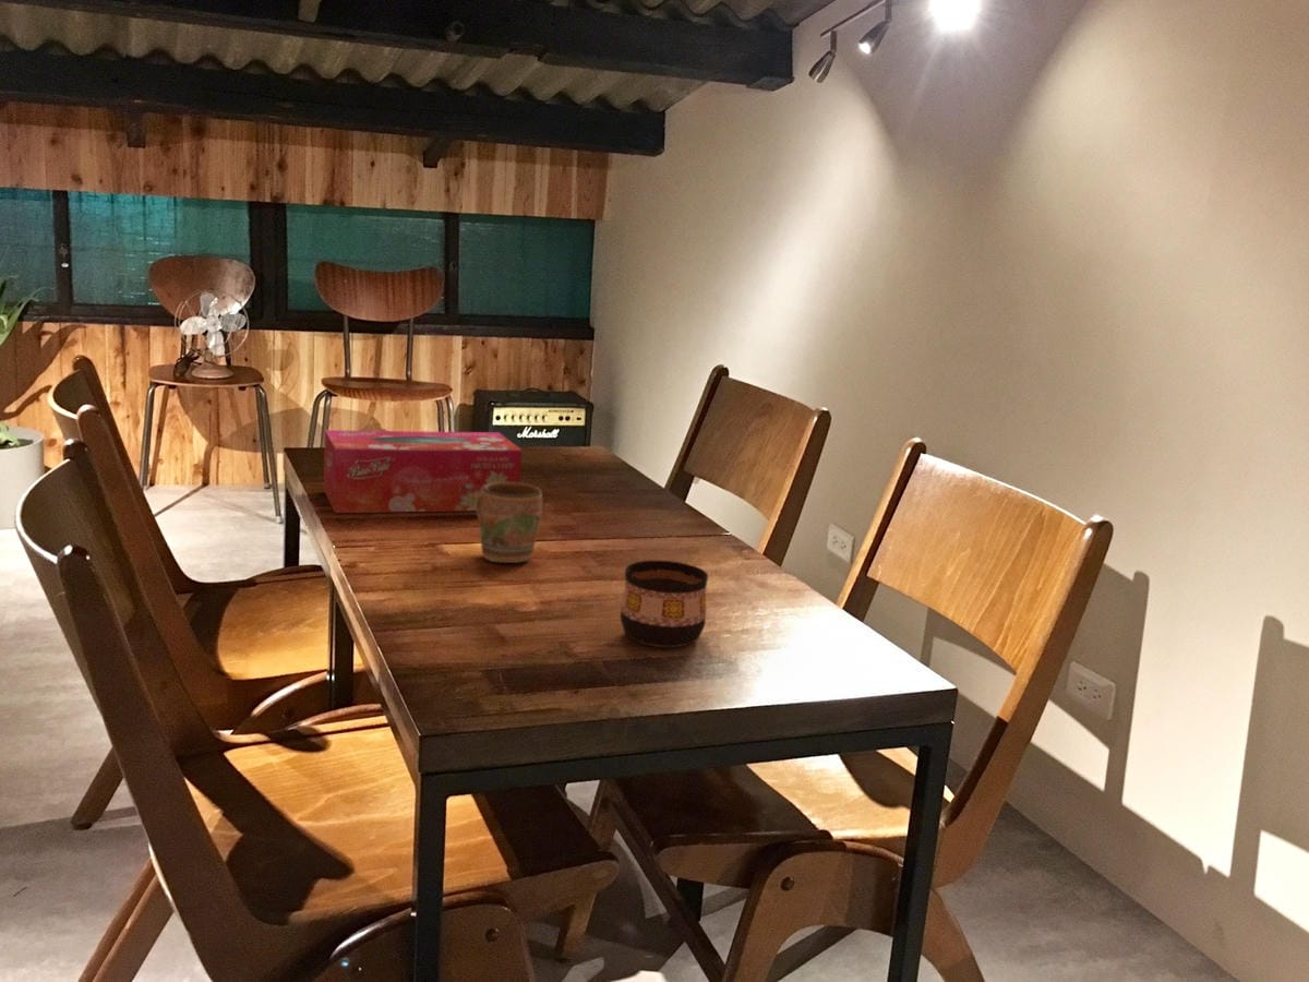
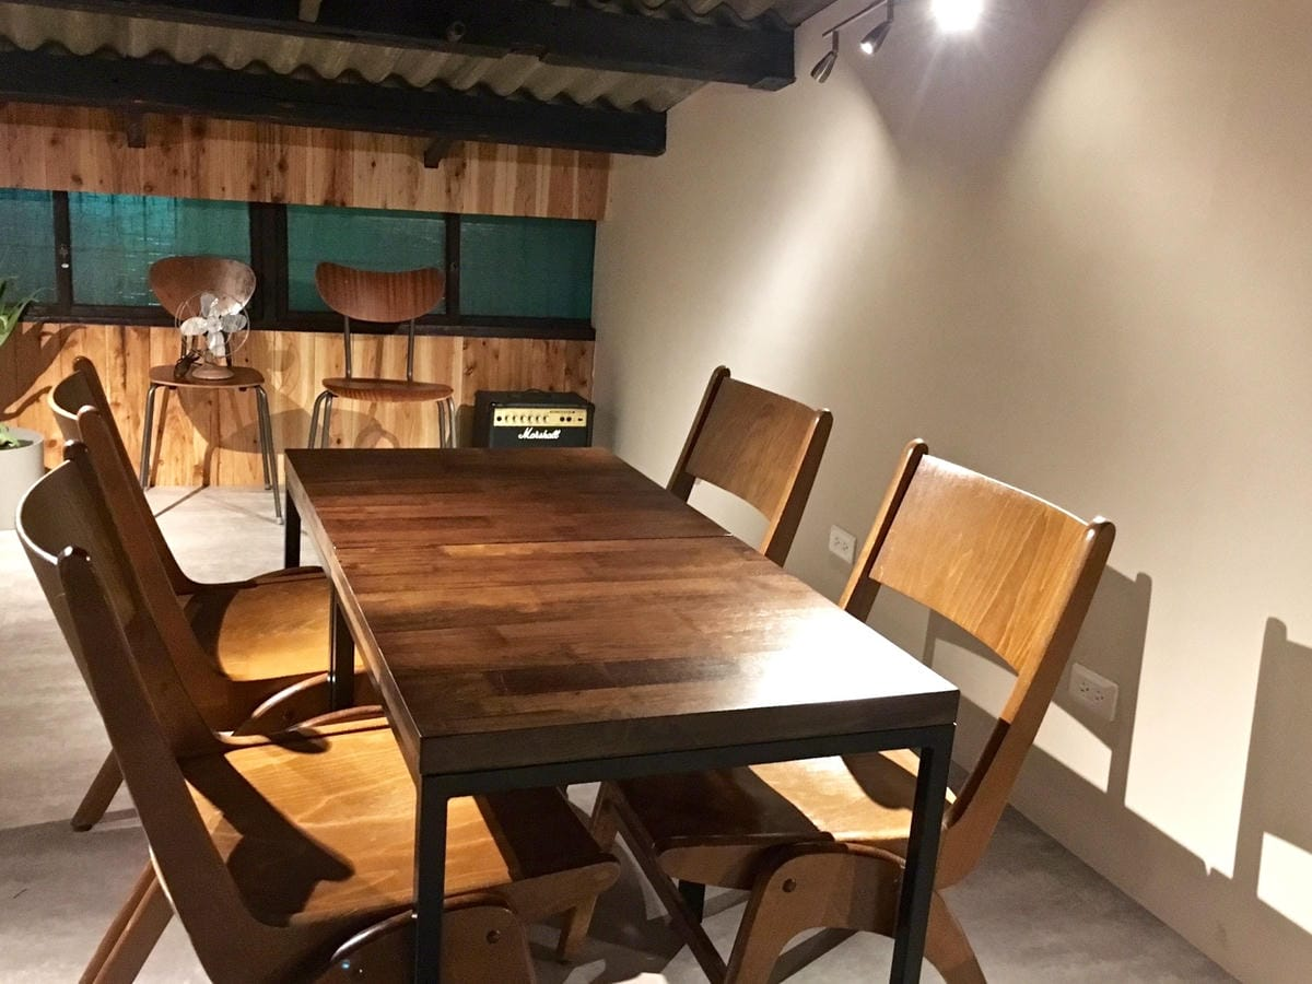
- mug [475,481,543,564]
- tissue box [323,429,524,514]
- cup [620,560,709,648]
